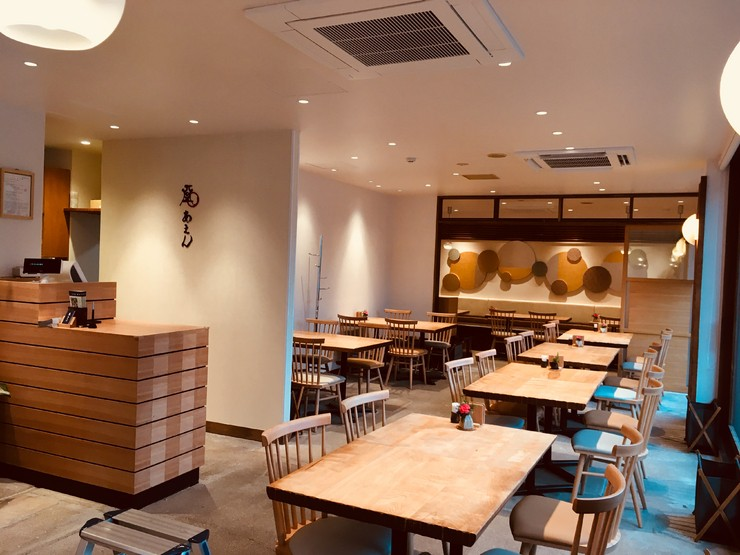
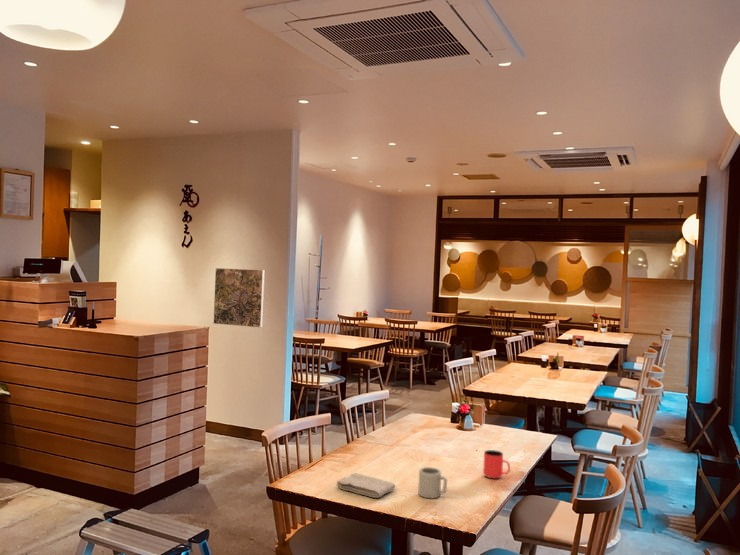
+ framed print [212,267,266,329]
+ washcloth [335,472,396,499]
+ cup [482,449,511,480]
+ cup [417,466,448,500]
